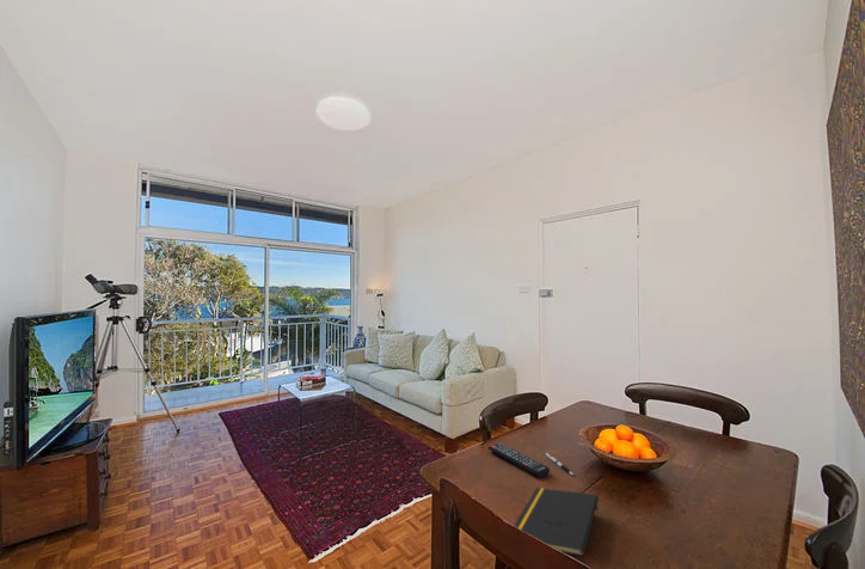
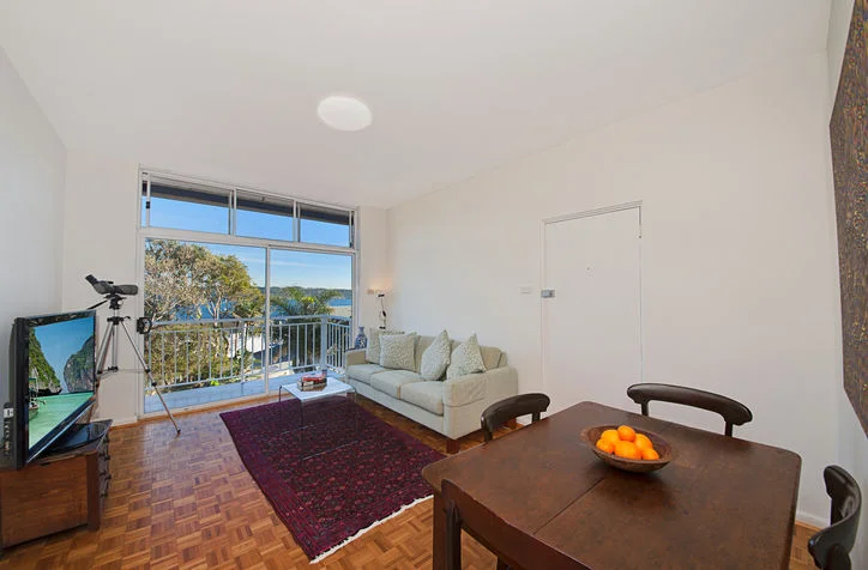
- pen [545,452,575,477]
- remote control [487,442,551,479]
- notepad [513,487,600,558]
